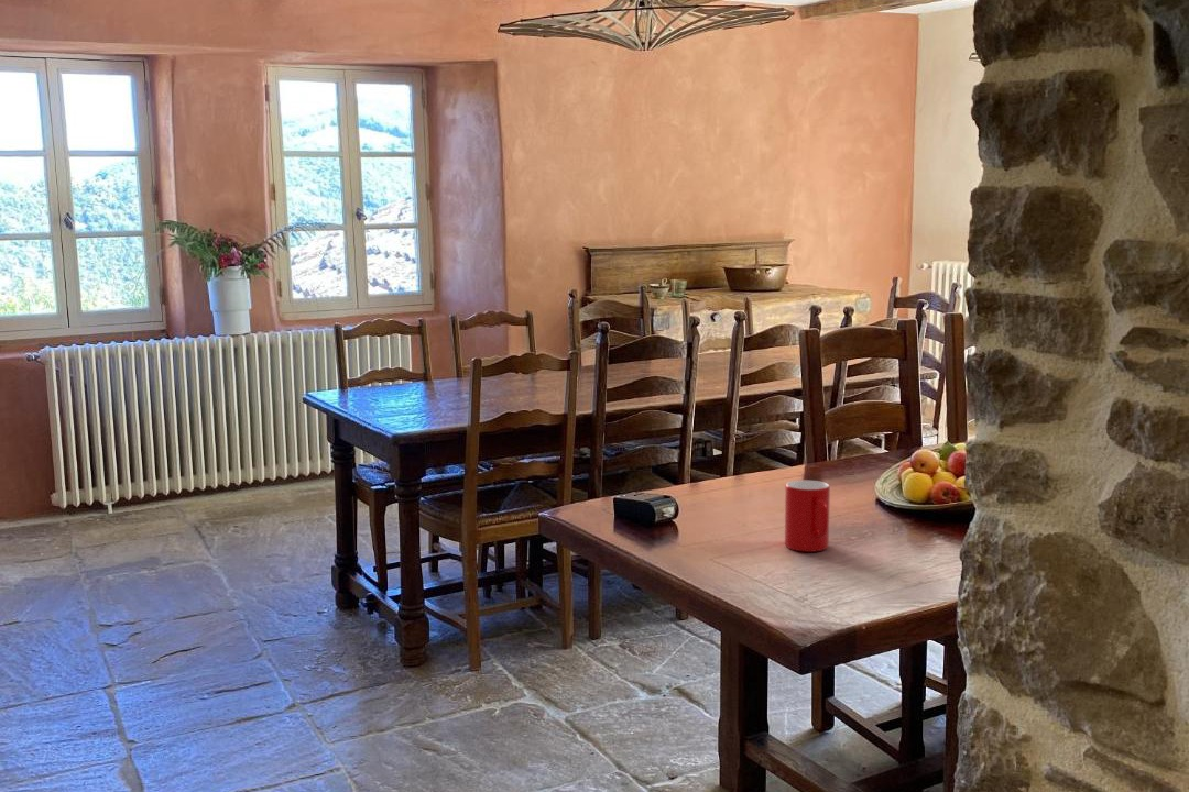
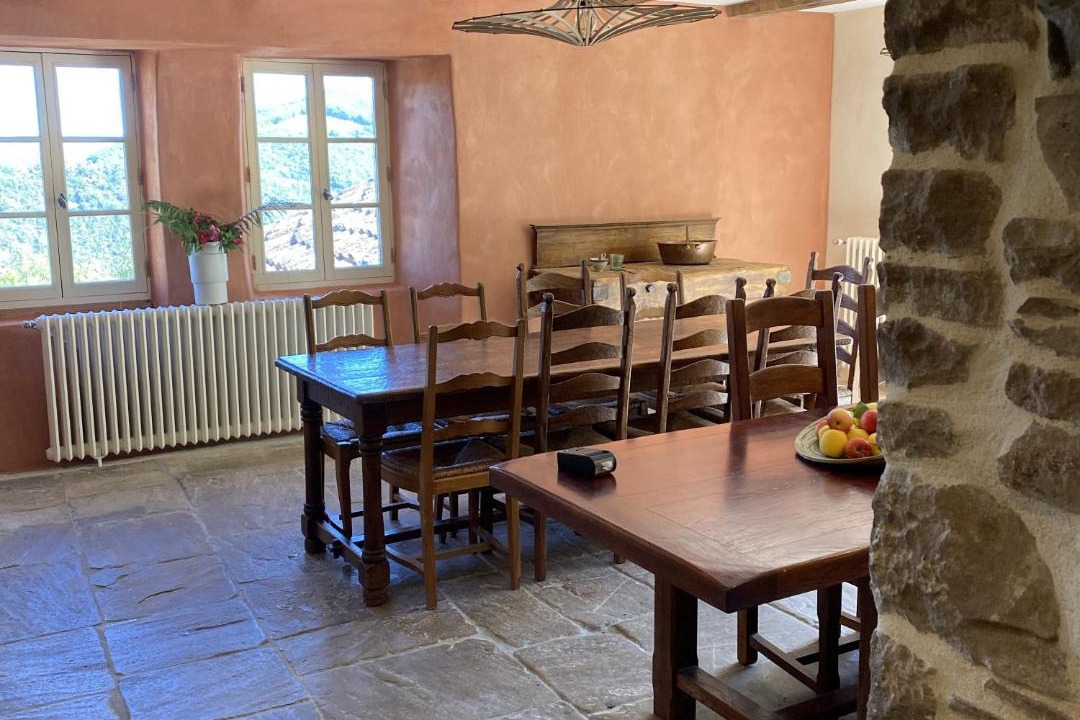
- cup [784,480,831,553]
